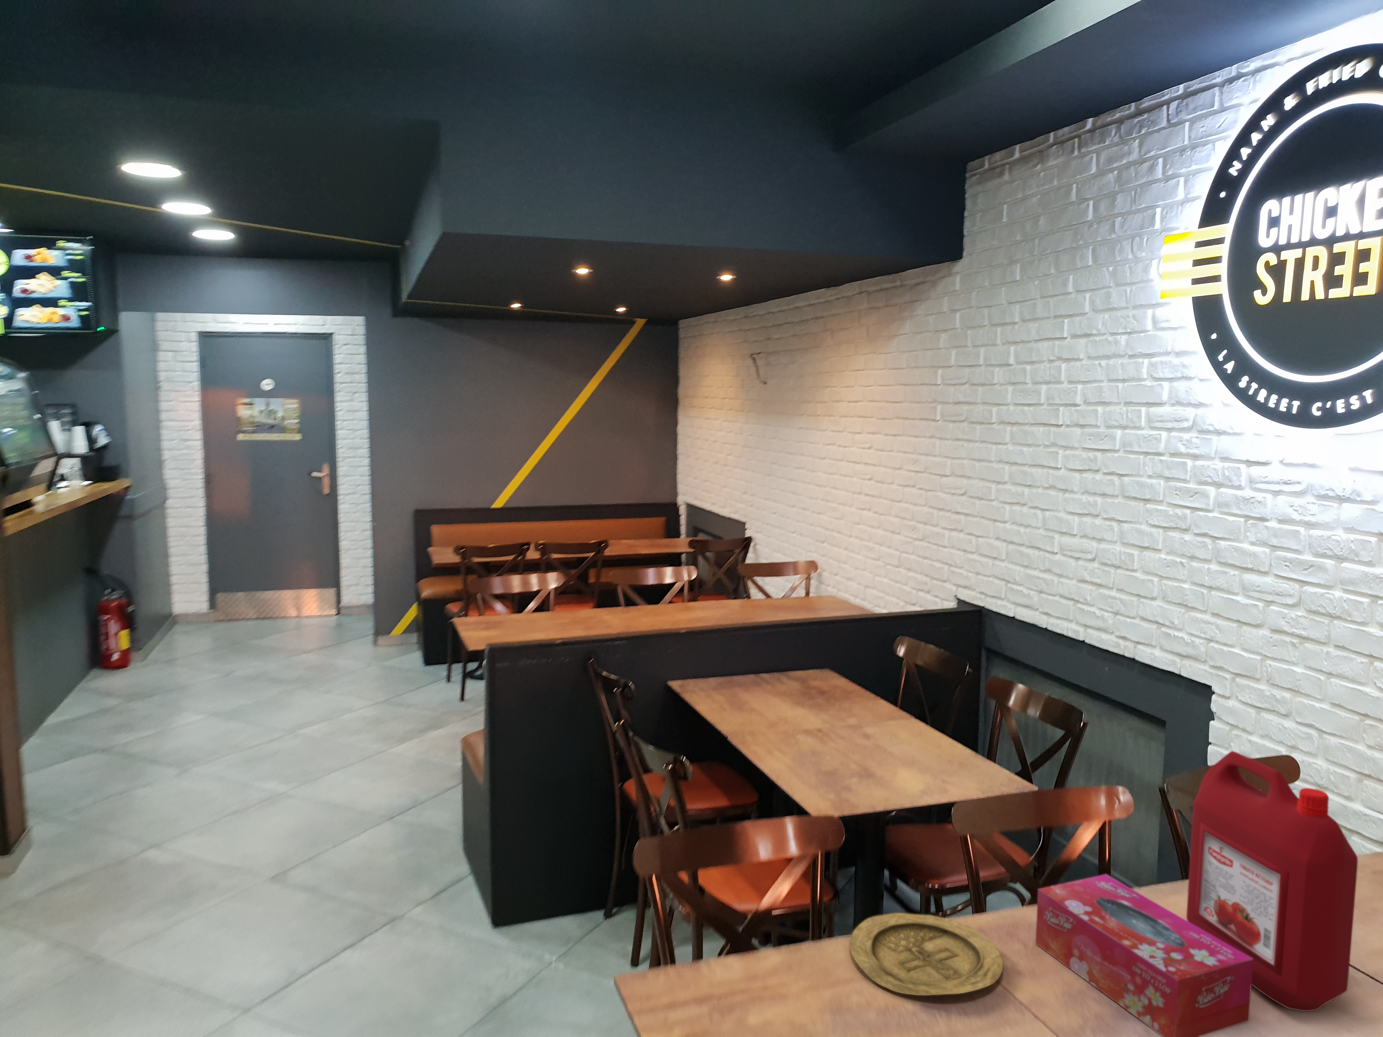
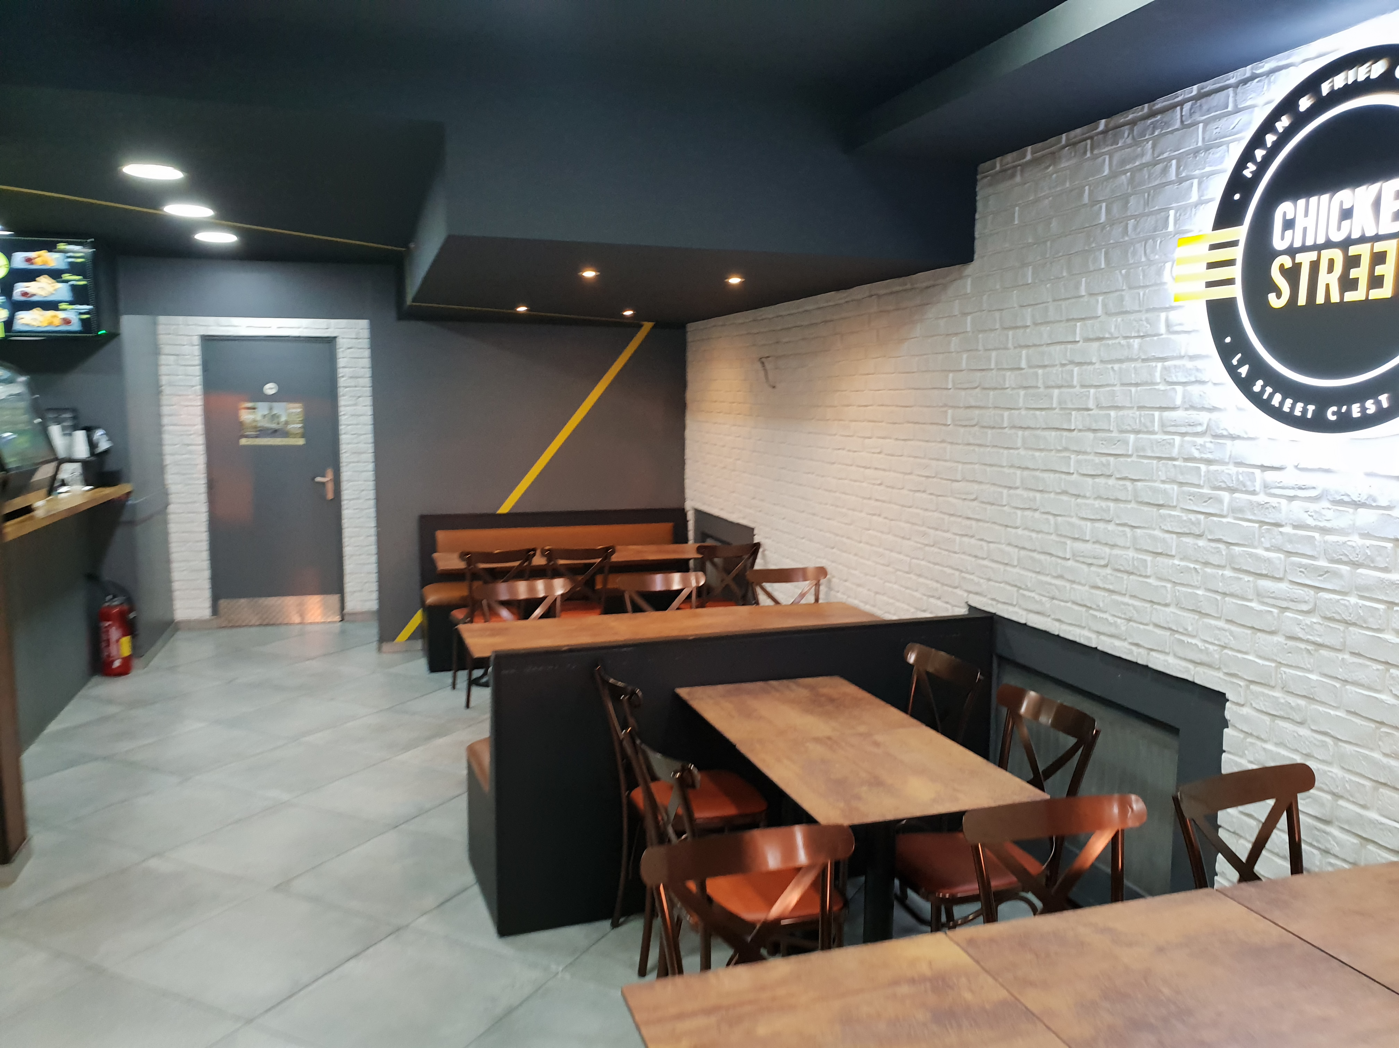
- ketchup jug [1186,751,1358,1012]
- plate [849,913,1003,996]
- tissue box [1036,874,1253,1037]
